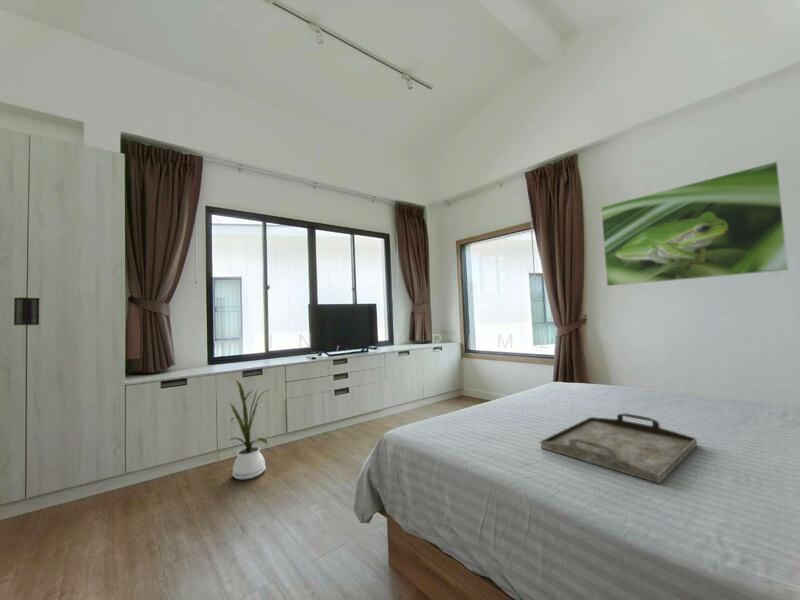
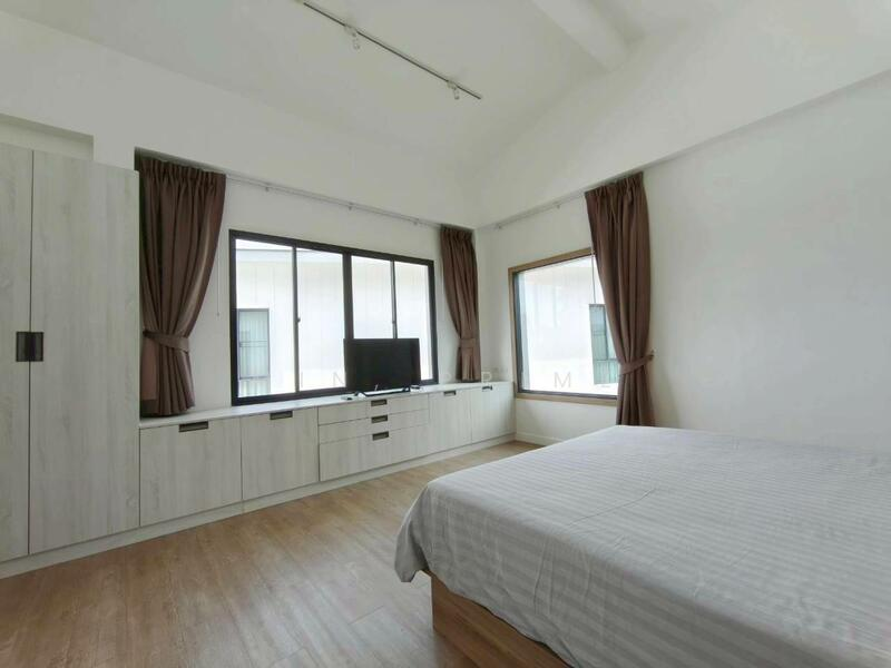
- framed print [600,161,789,287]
- serving tray [539,412,698,485]
- house plant [227,377,272,480]
